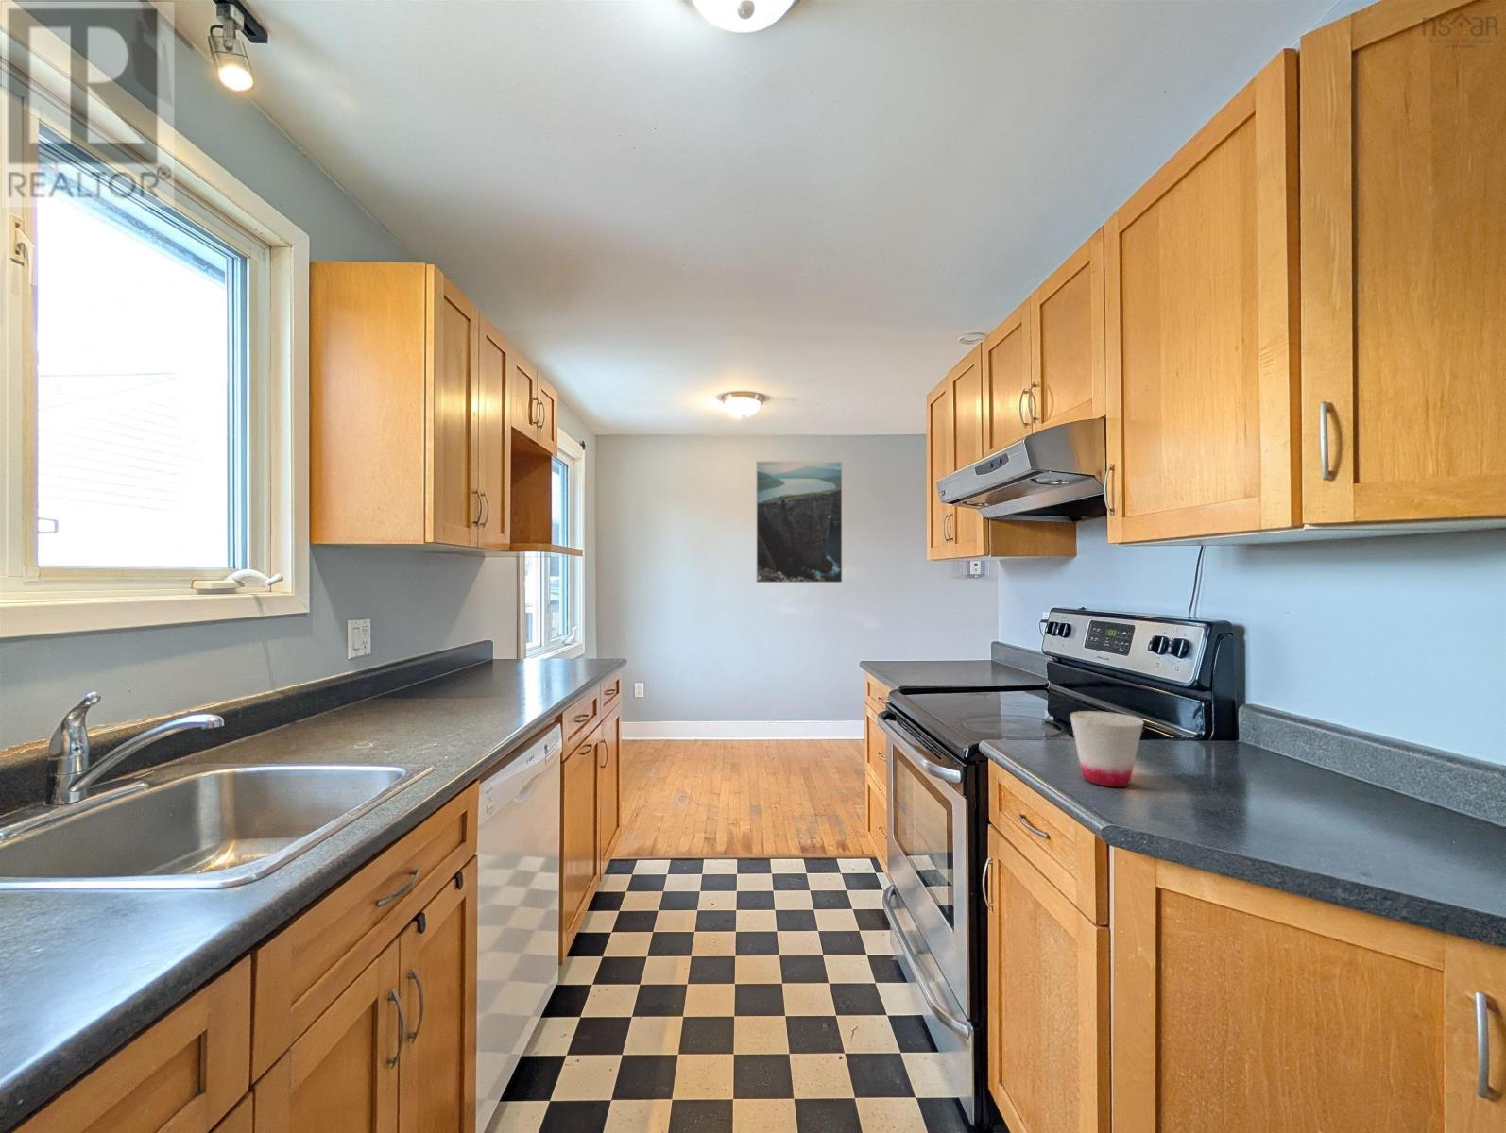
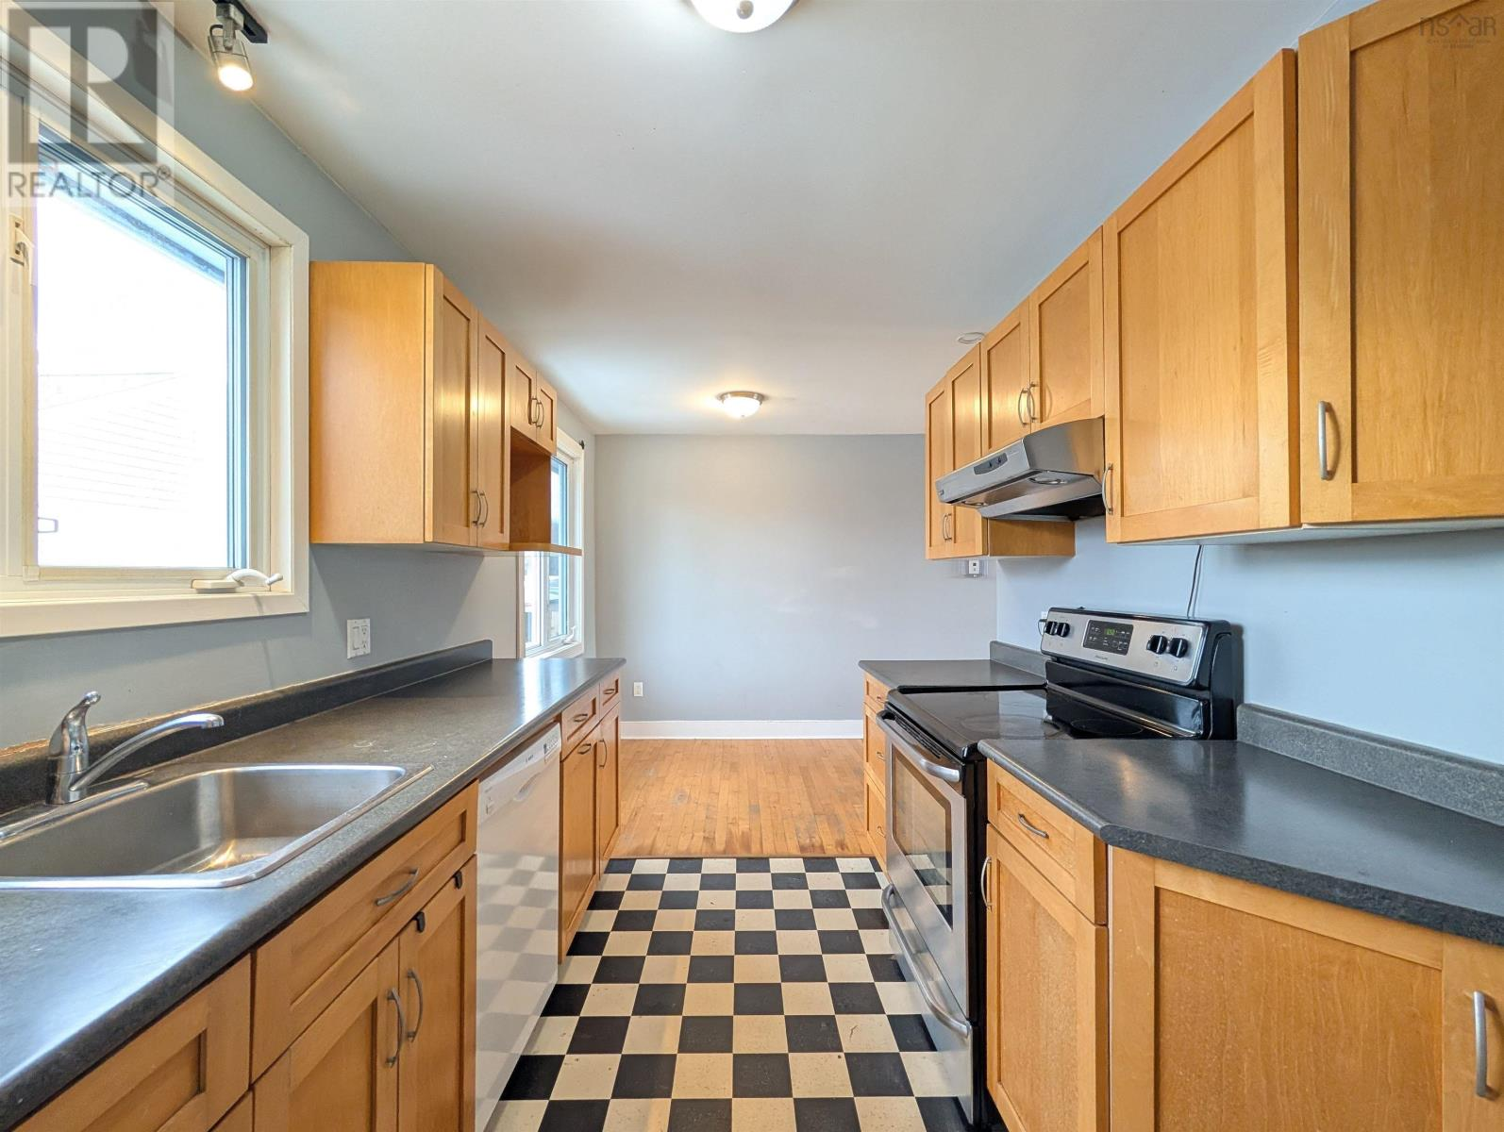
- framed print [755,461,843,583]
- cup [1069,711,1144,788]
